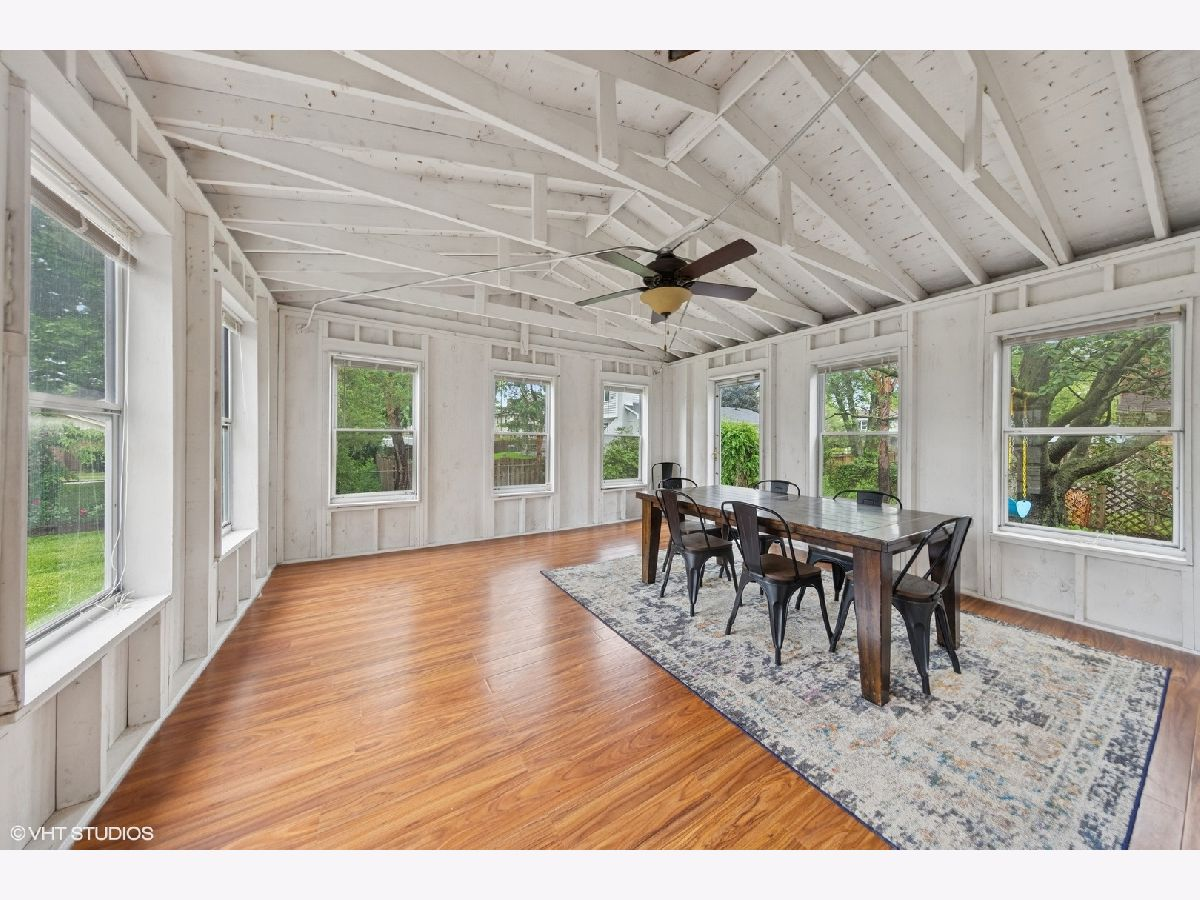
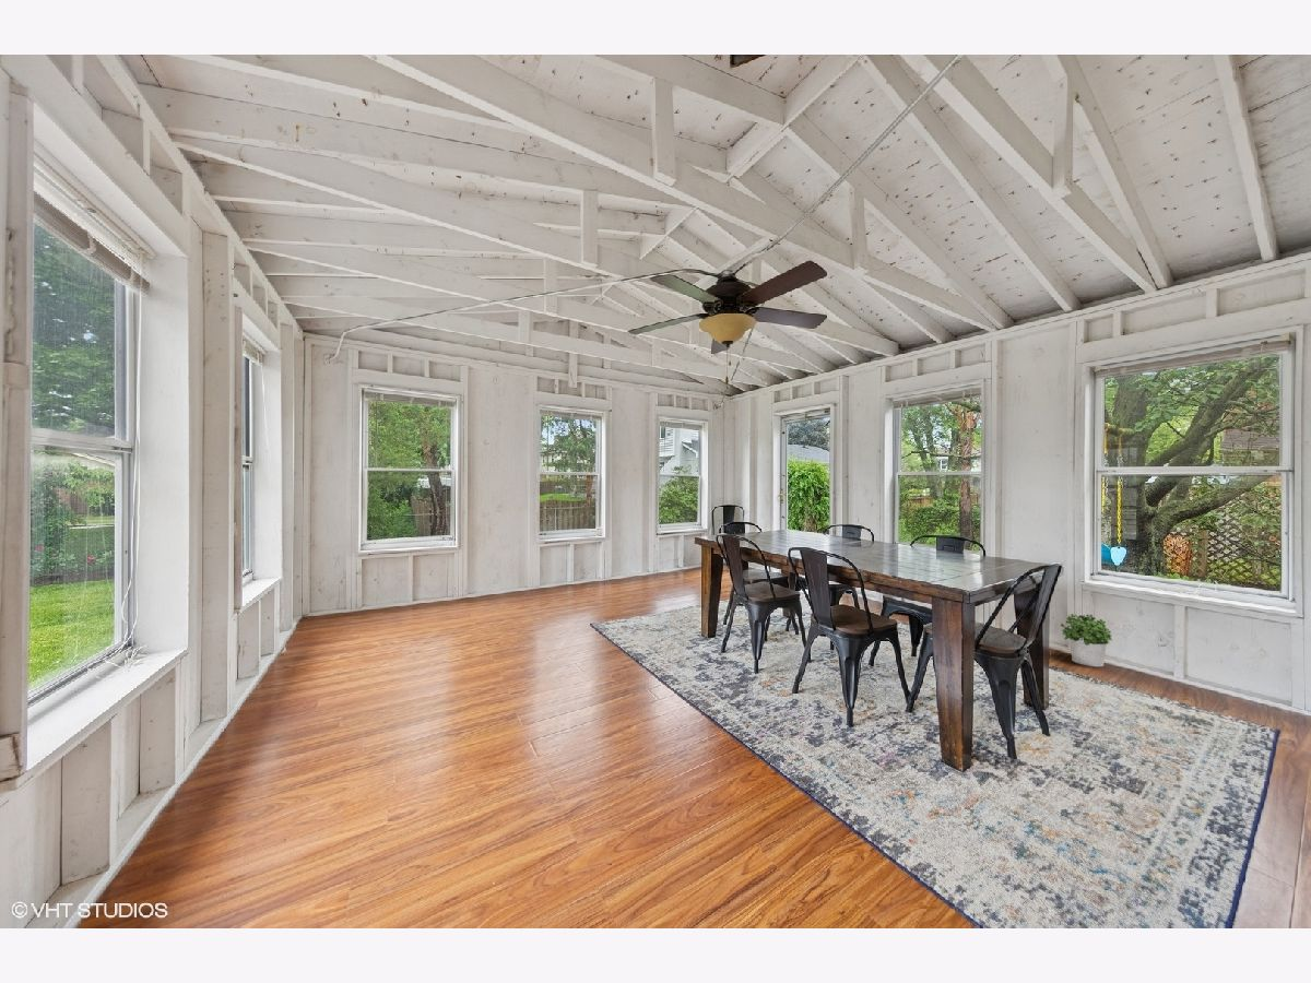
+ potted plant [1060,613,1113,667]
